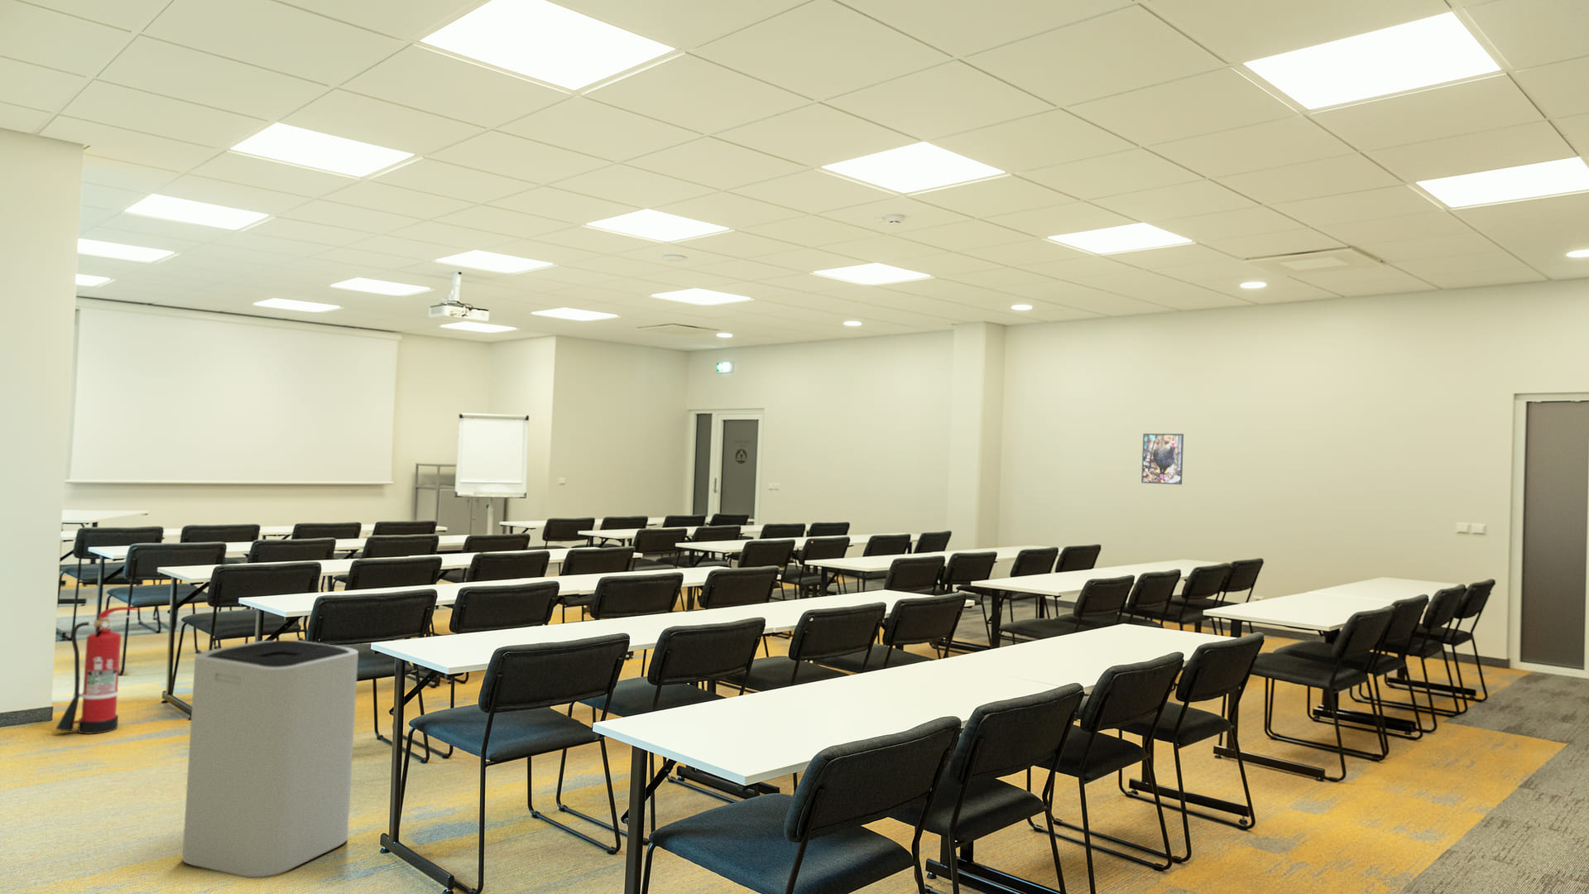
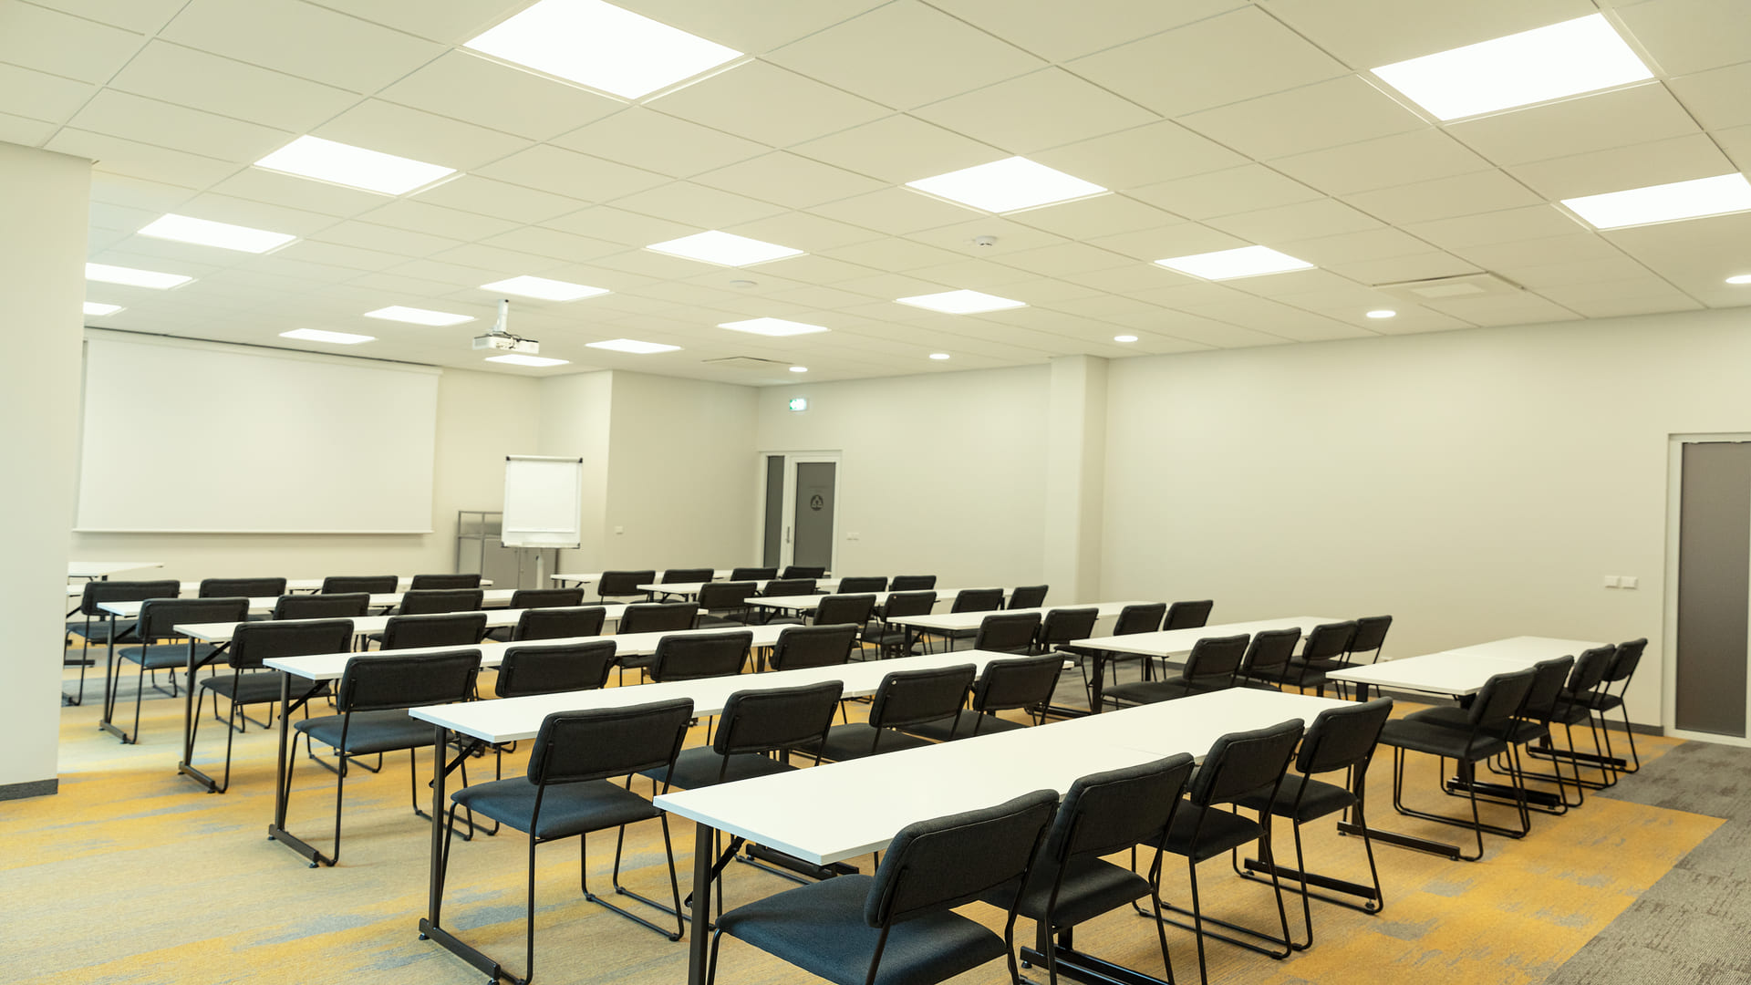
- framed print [1140,433,1184,485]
- fire extinguisher [55,606,141,735]
- trash can [181,640,359,879]
